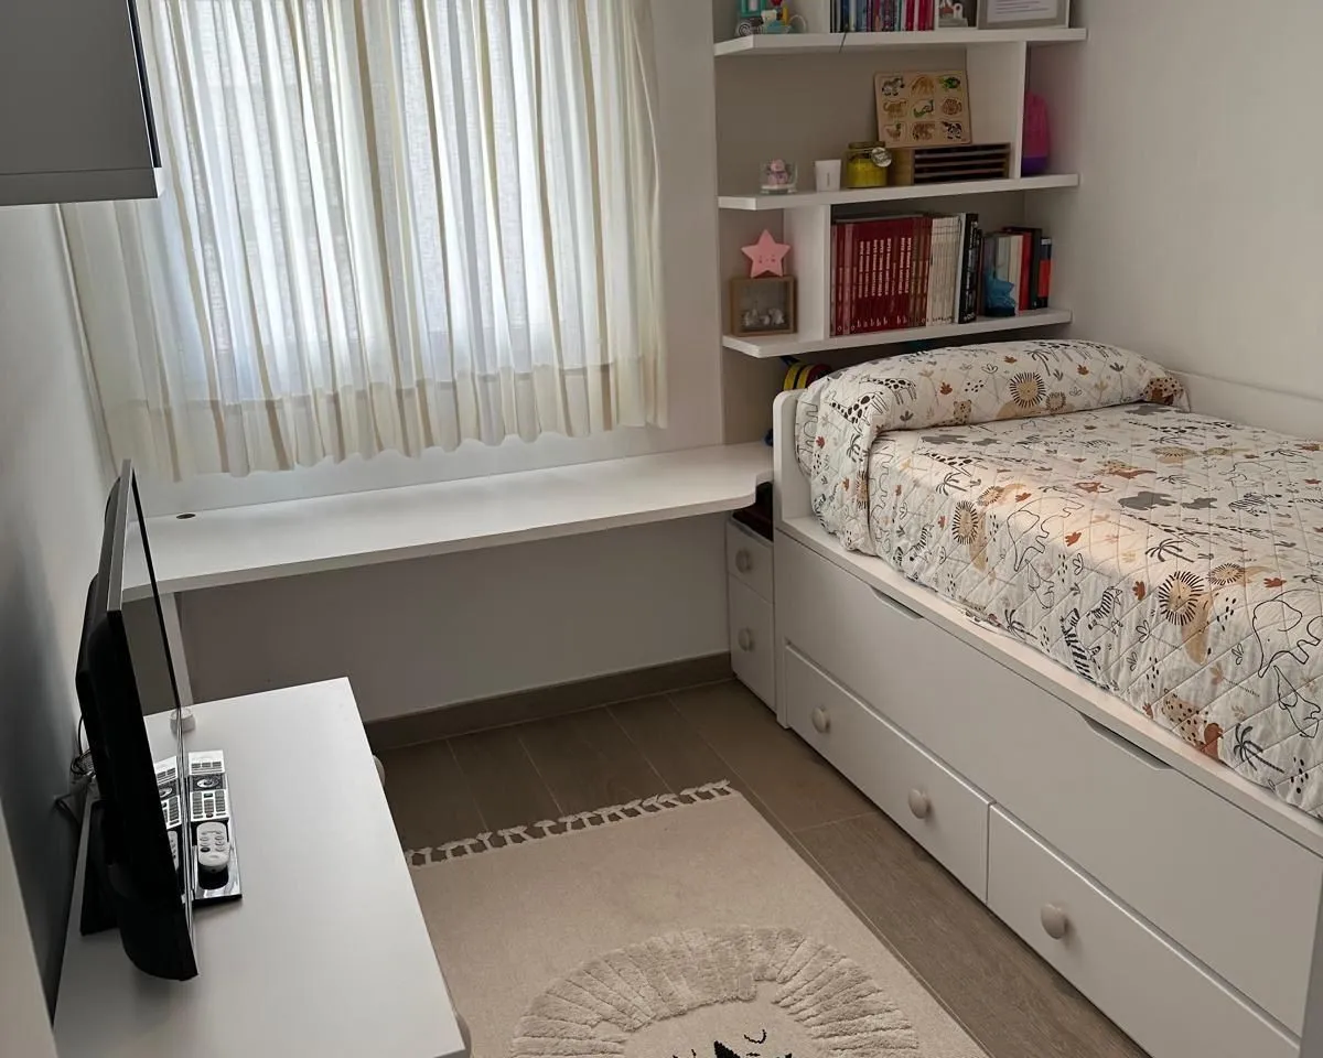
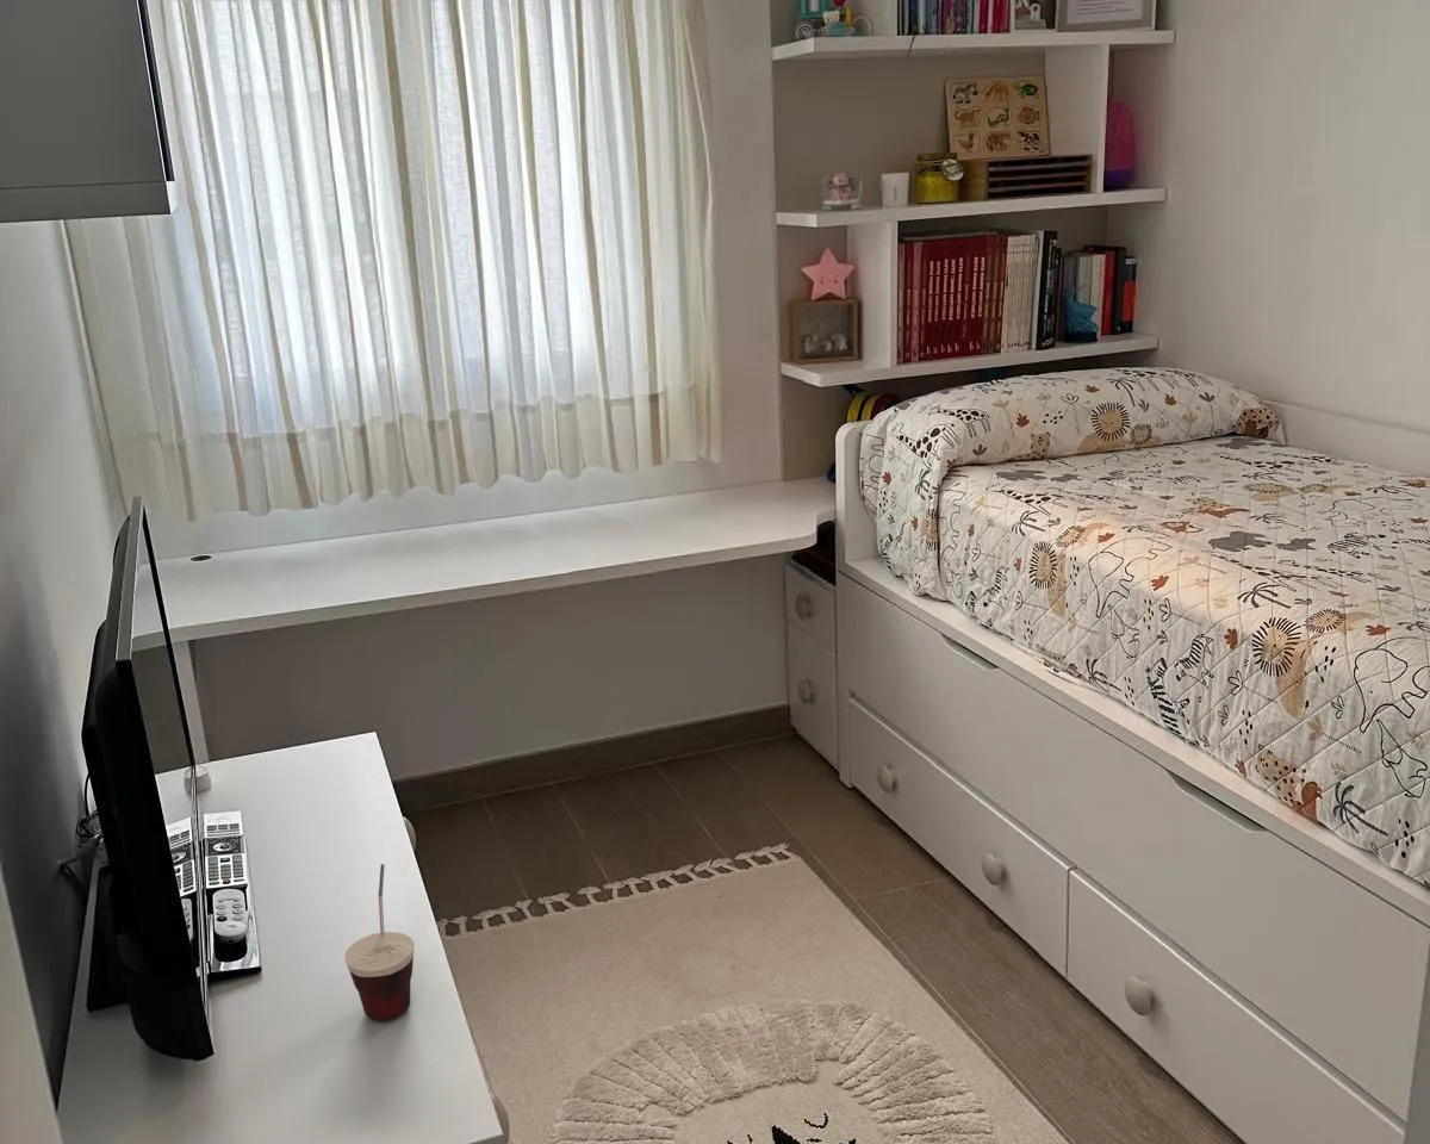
+ cup [343,863,416,1021]
